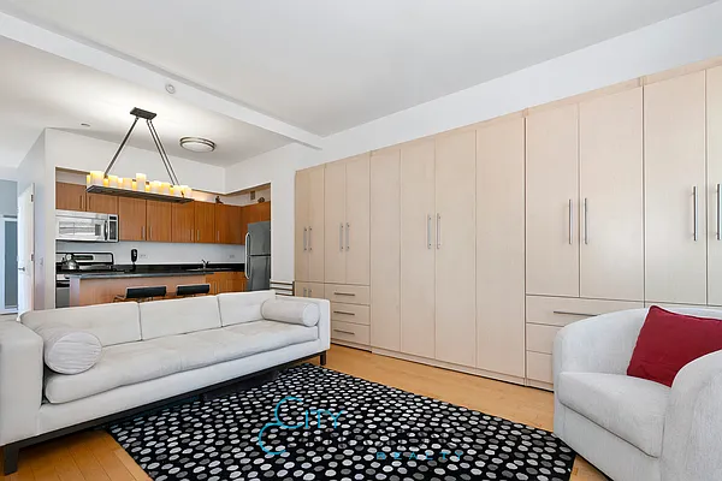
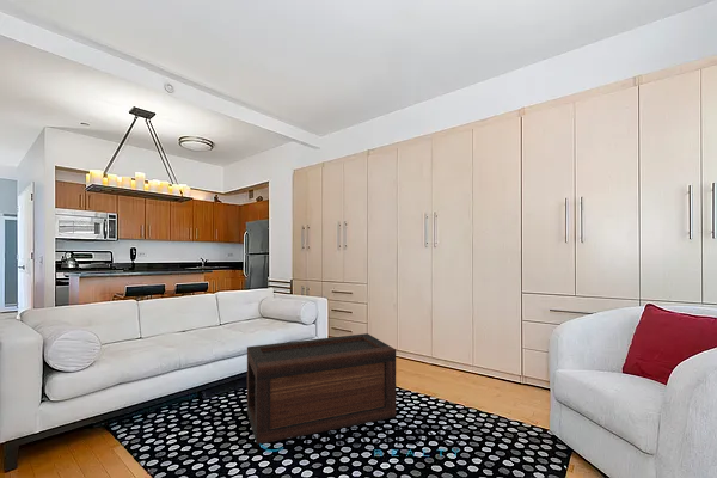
+ coffee table [246,332,397,446]
